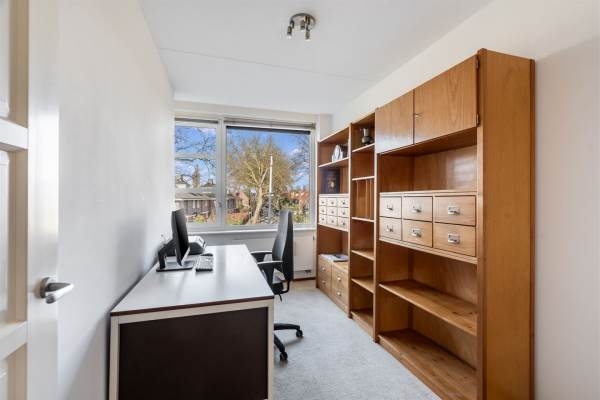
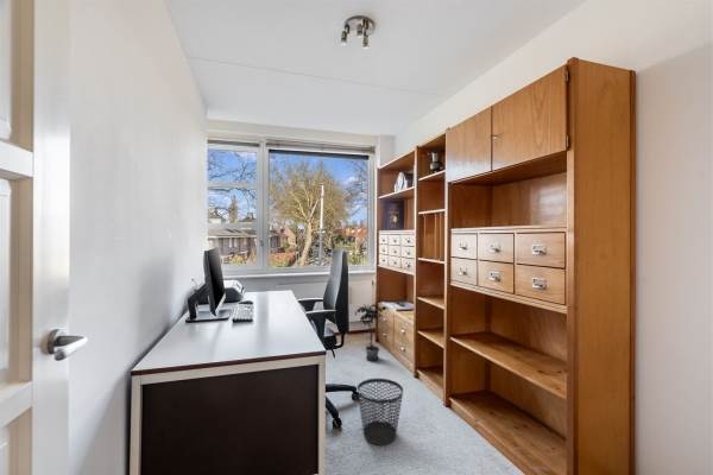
+ potted plant [354,300,387,362]
+ wastebasket [356,378,404,446]
